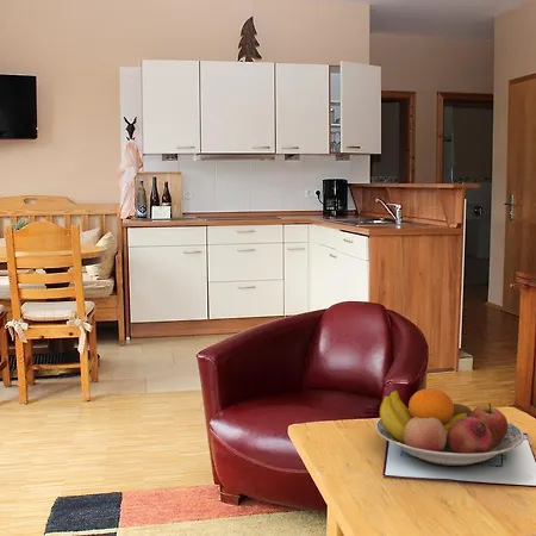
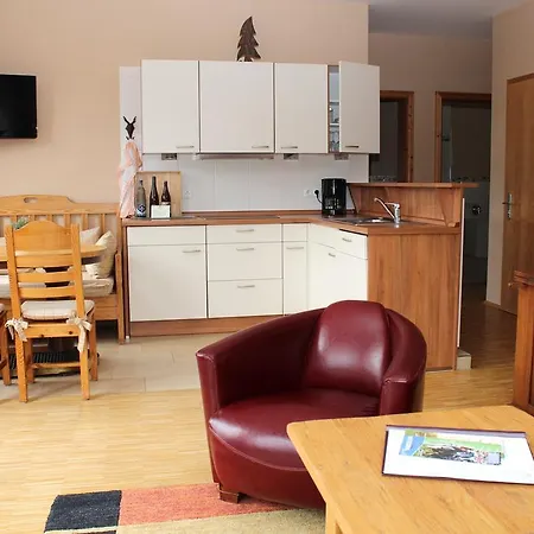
- fruit bowl [374,387,525,467]
